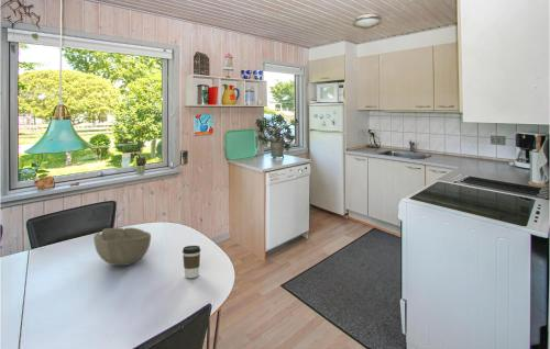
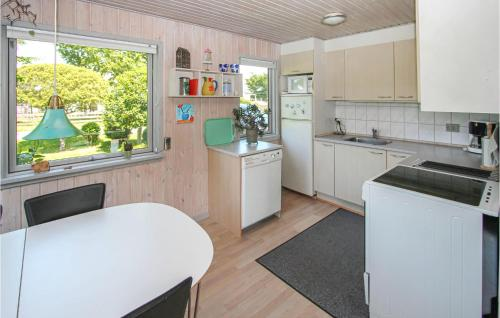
- bowl [92,226,152,267]
- coffee cup [182,245,201,279]
